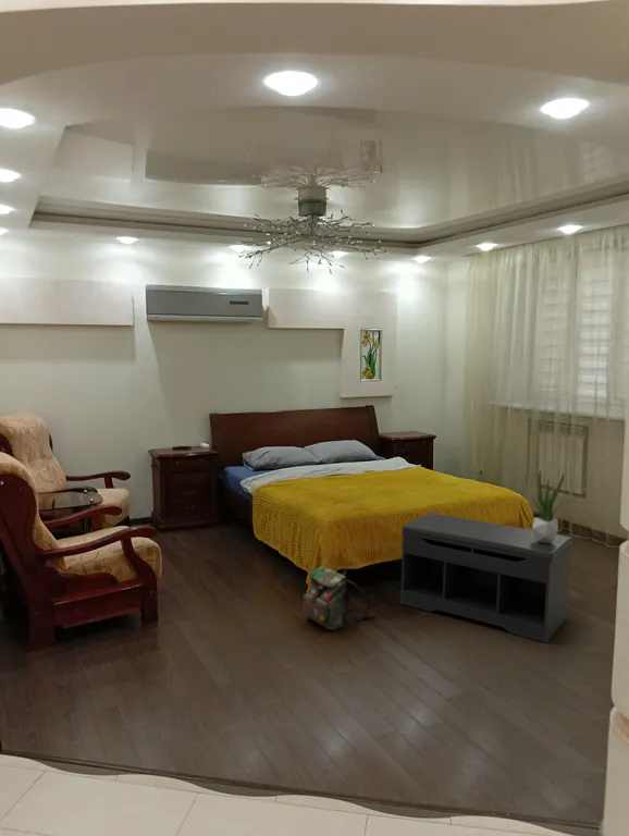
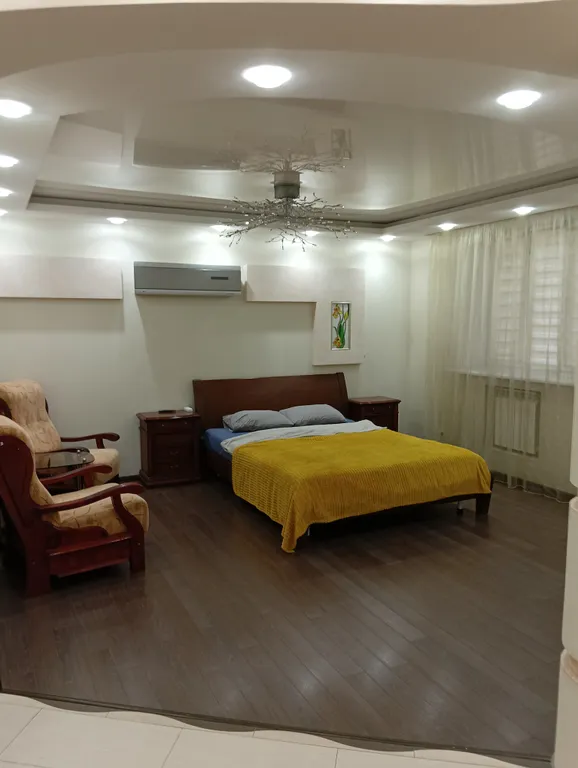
- potted plant [530,469,566,543]
- bench [399,513,572,643]
- backpack [301,565,377,631]
